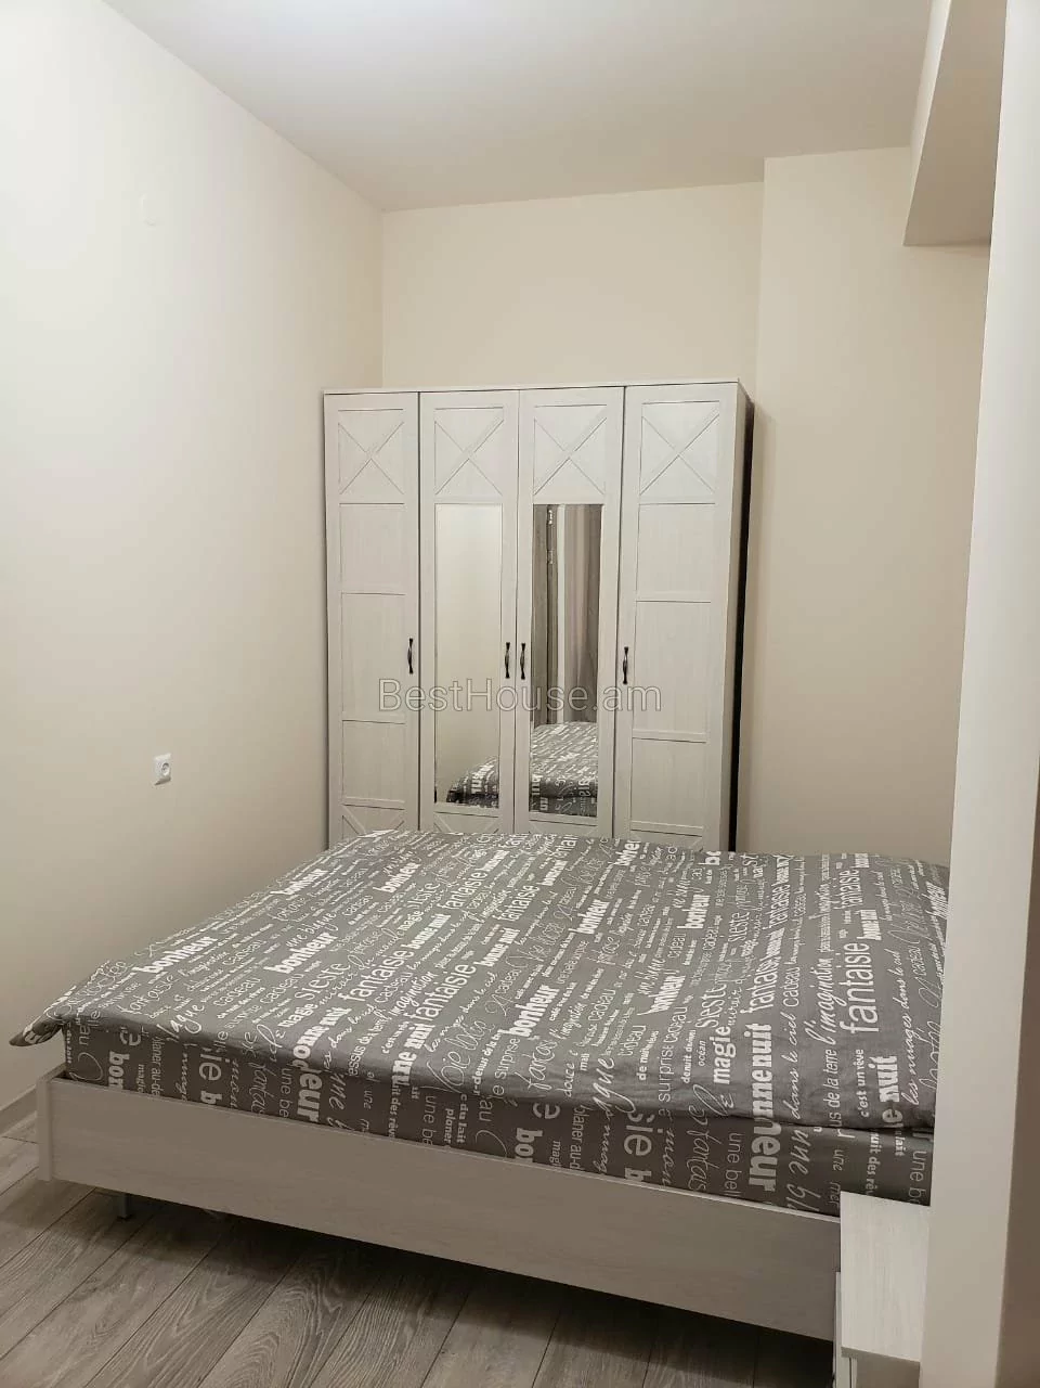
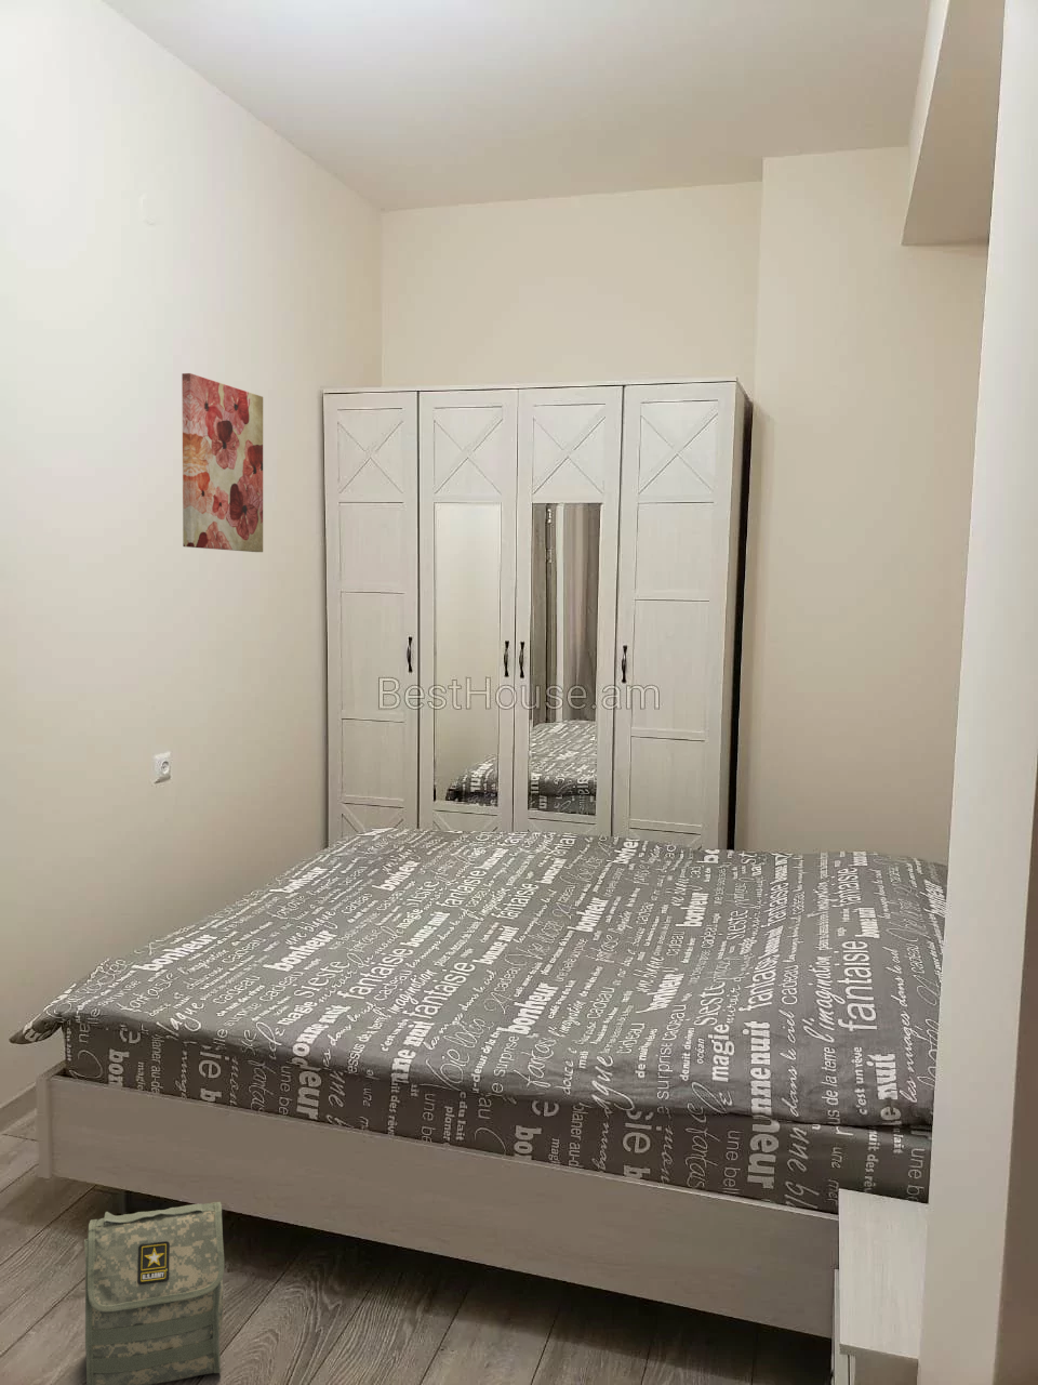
+ bag [83,1201,225,1385]
+ wall art [181,372,264,553]
